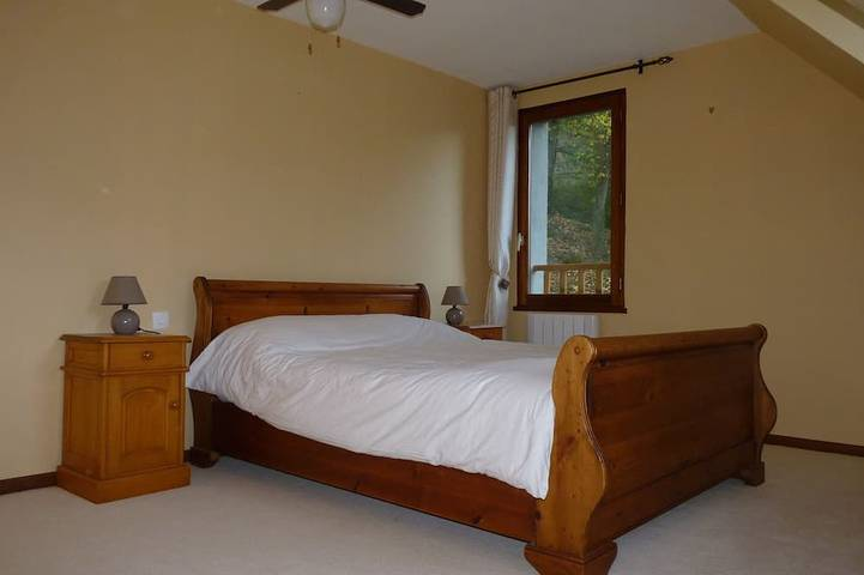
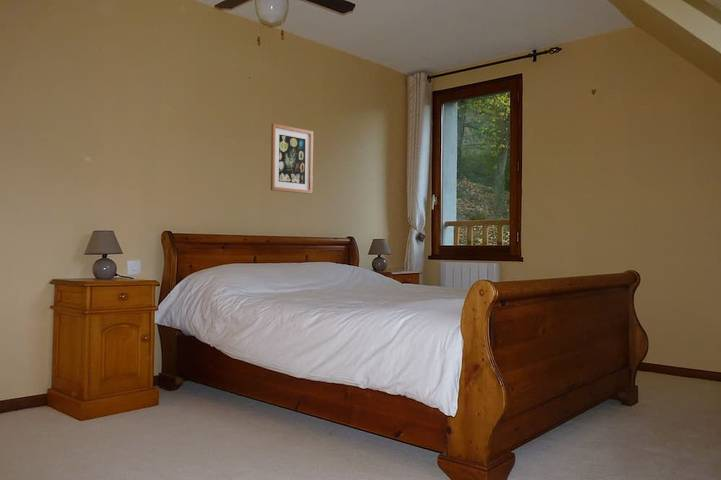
+ wall art [270,122,314,195]
